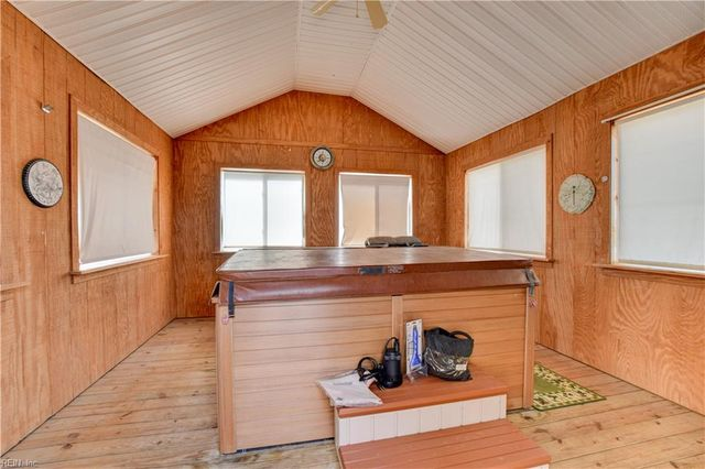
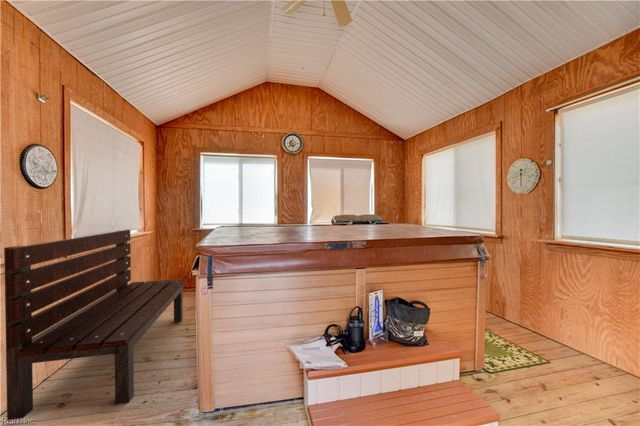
+ bench [3,229,186,421]
